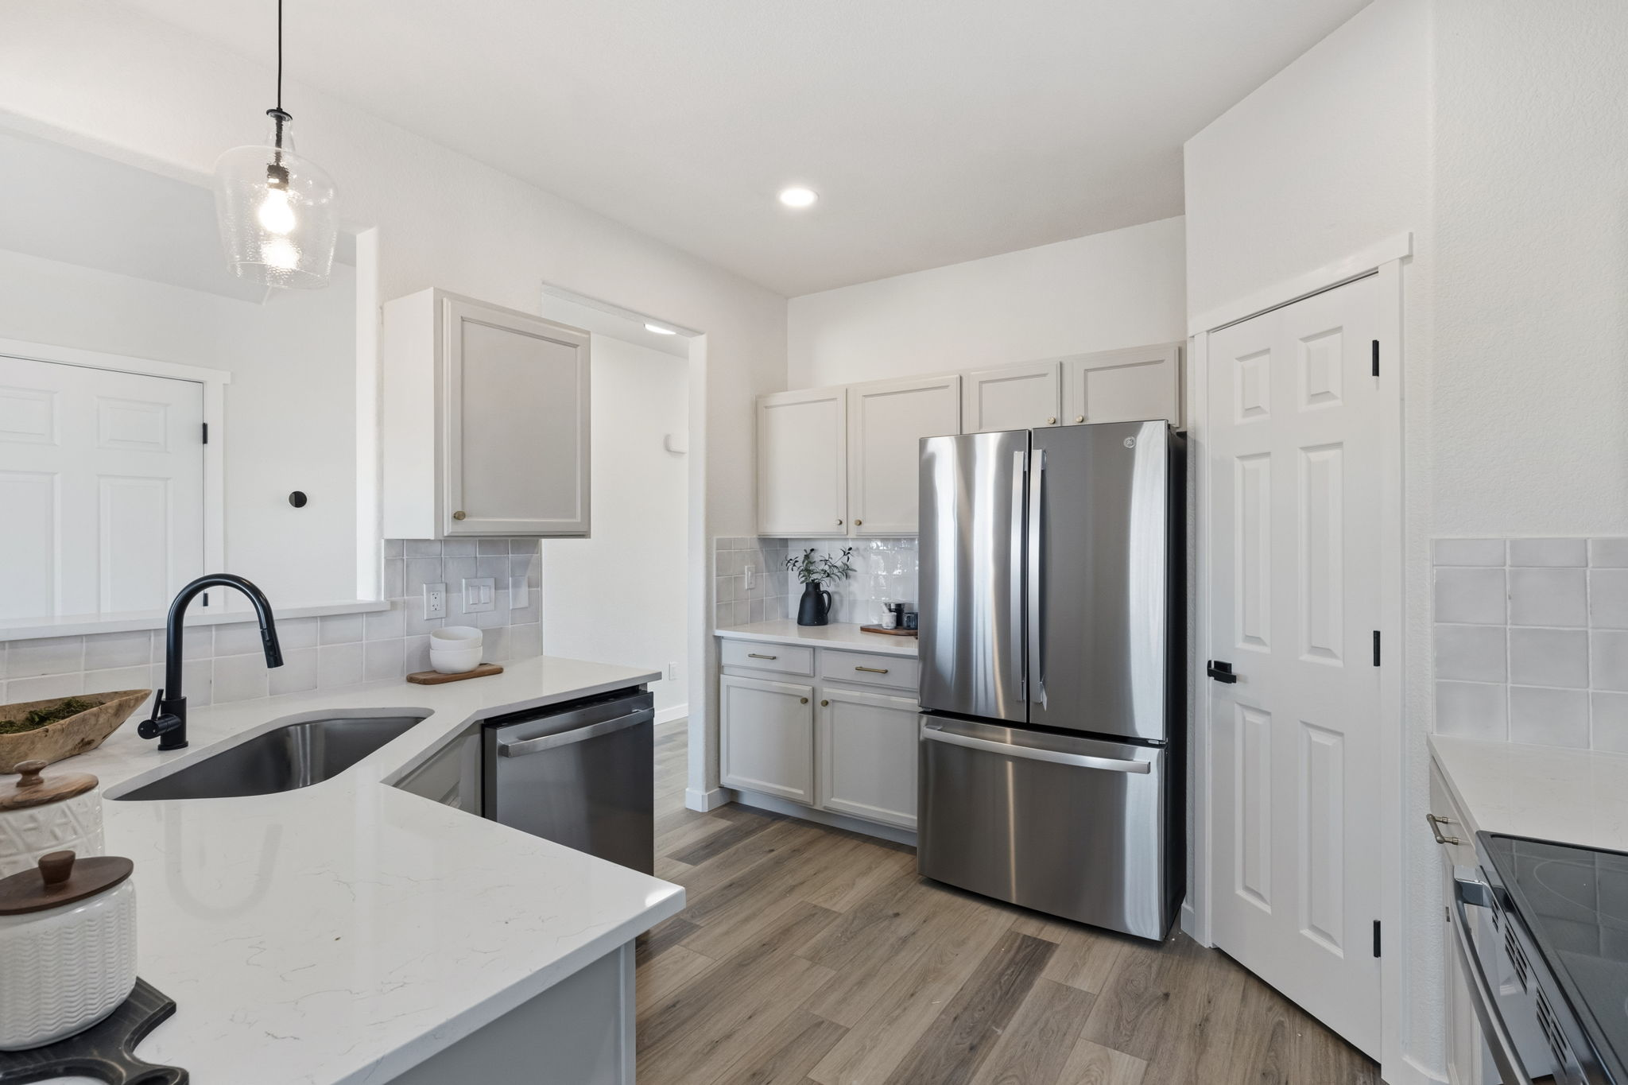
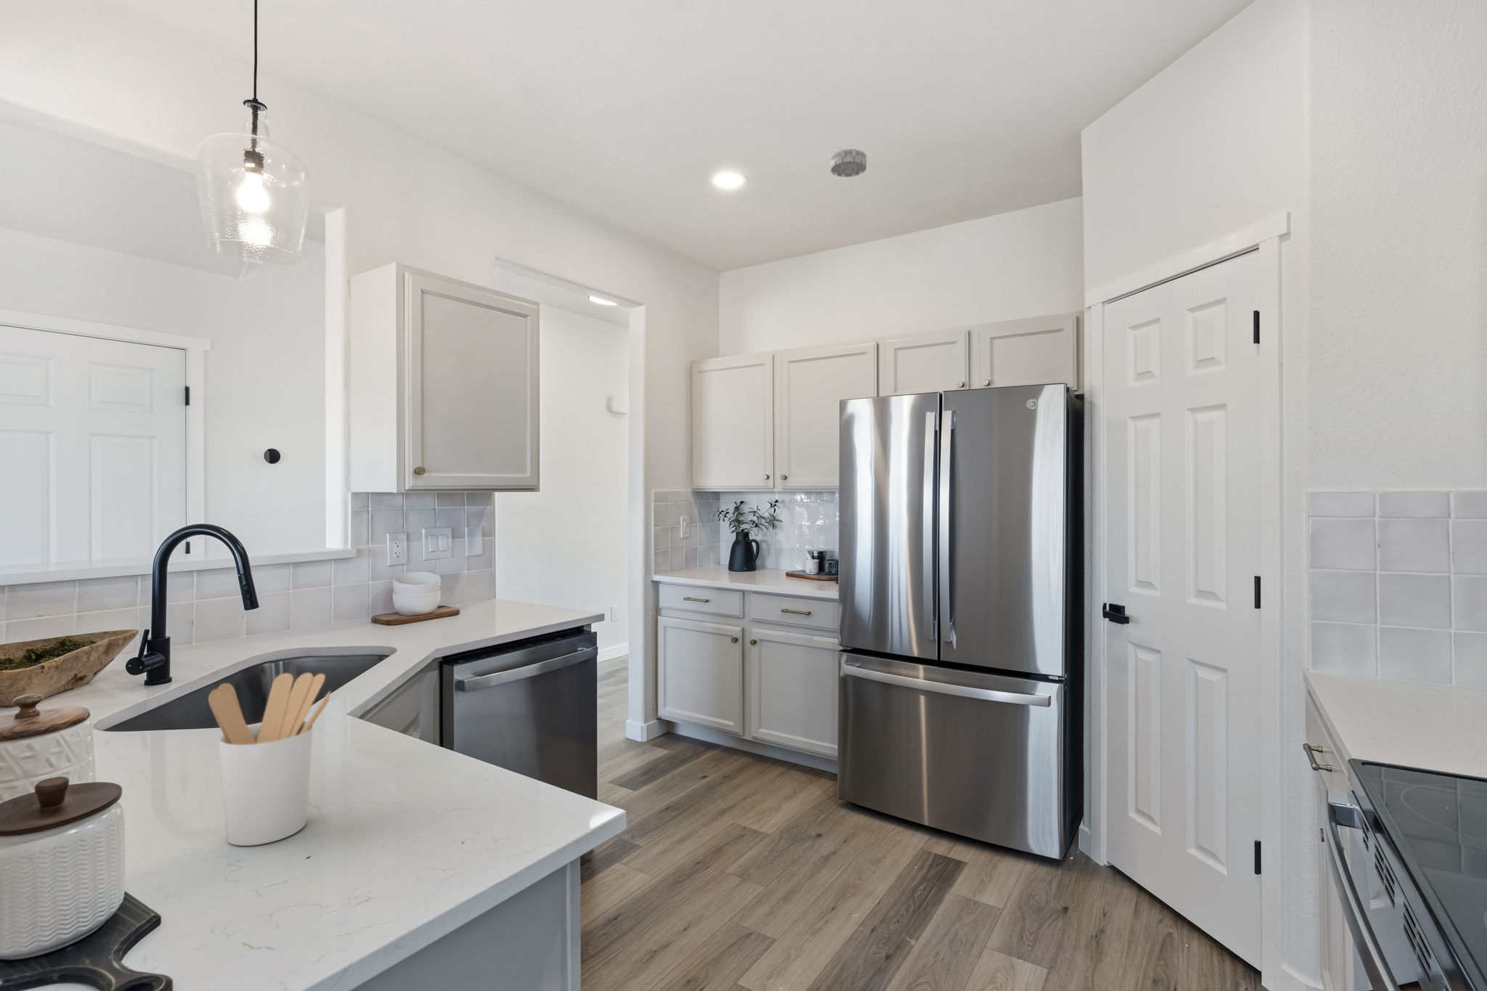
+ utensil holder [208,671,332,846]
+ smoke detector [830,148,867,178]
